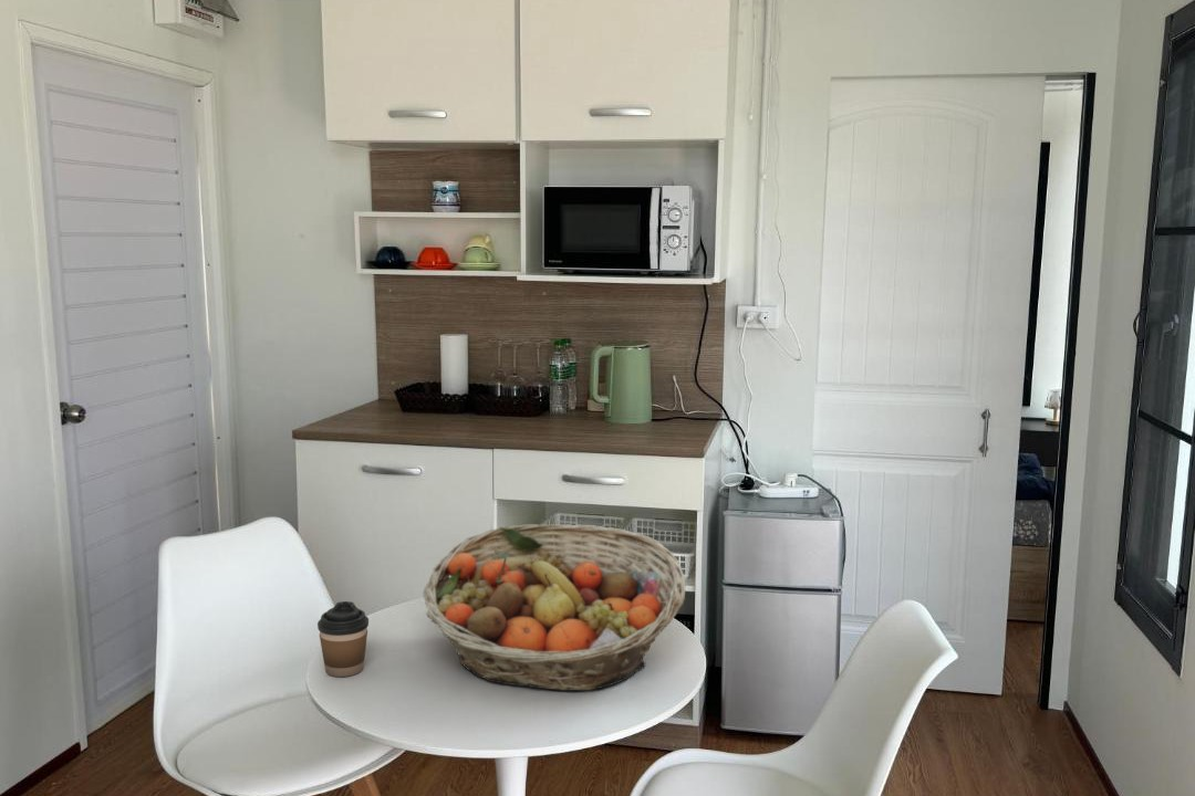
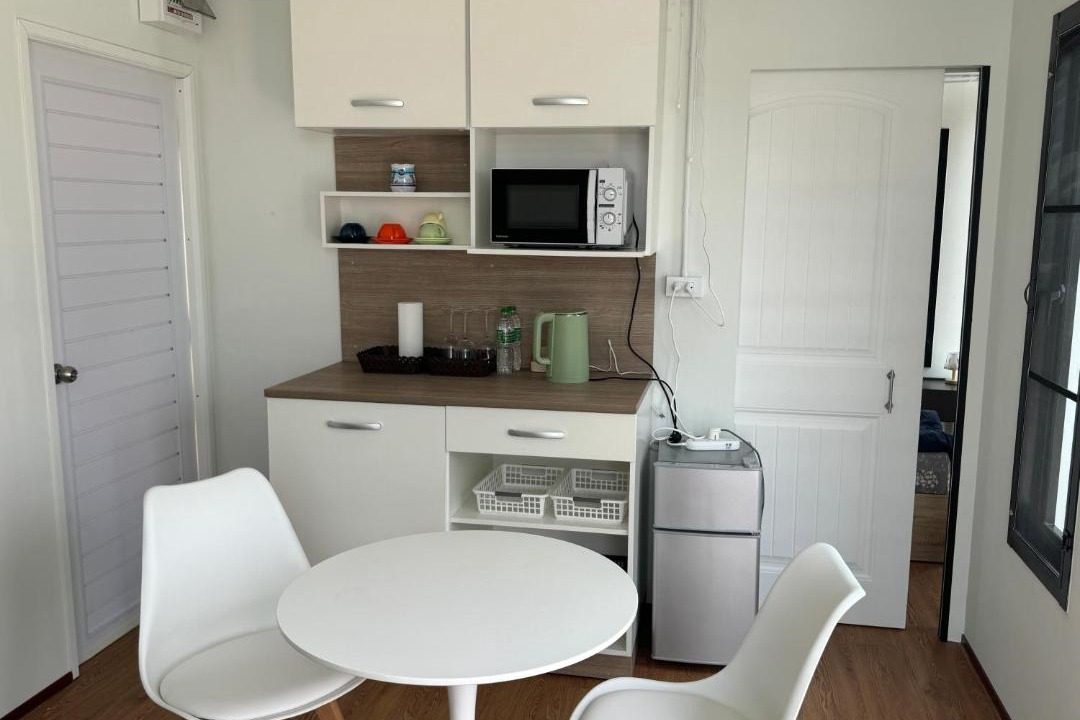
- fruit basket [422,523,686,692]
- coffee cup [316,600,370,678]
